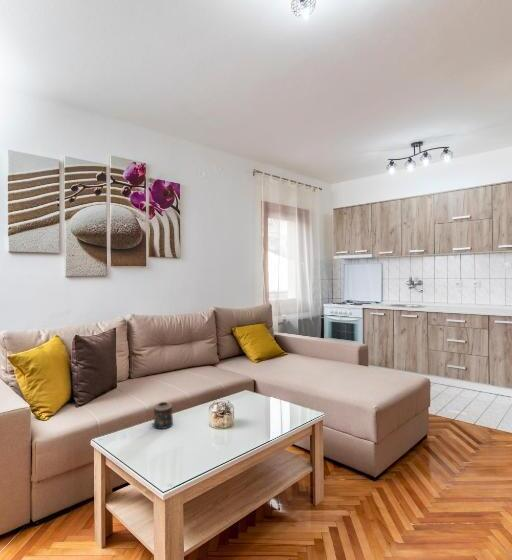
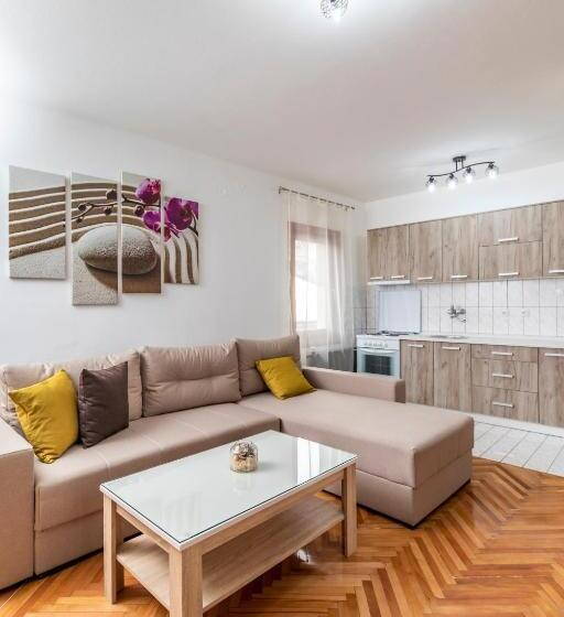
- candle [151,401,174,430]
